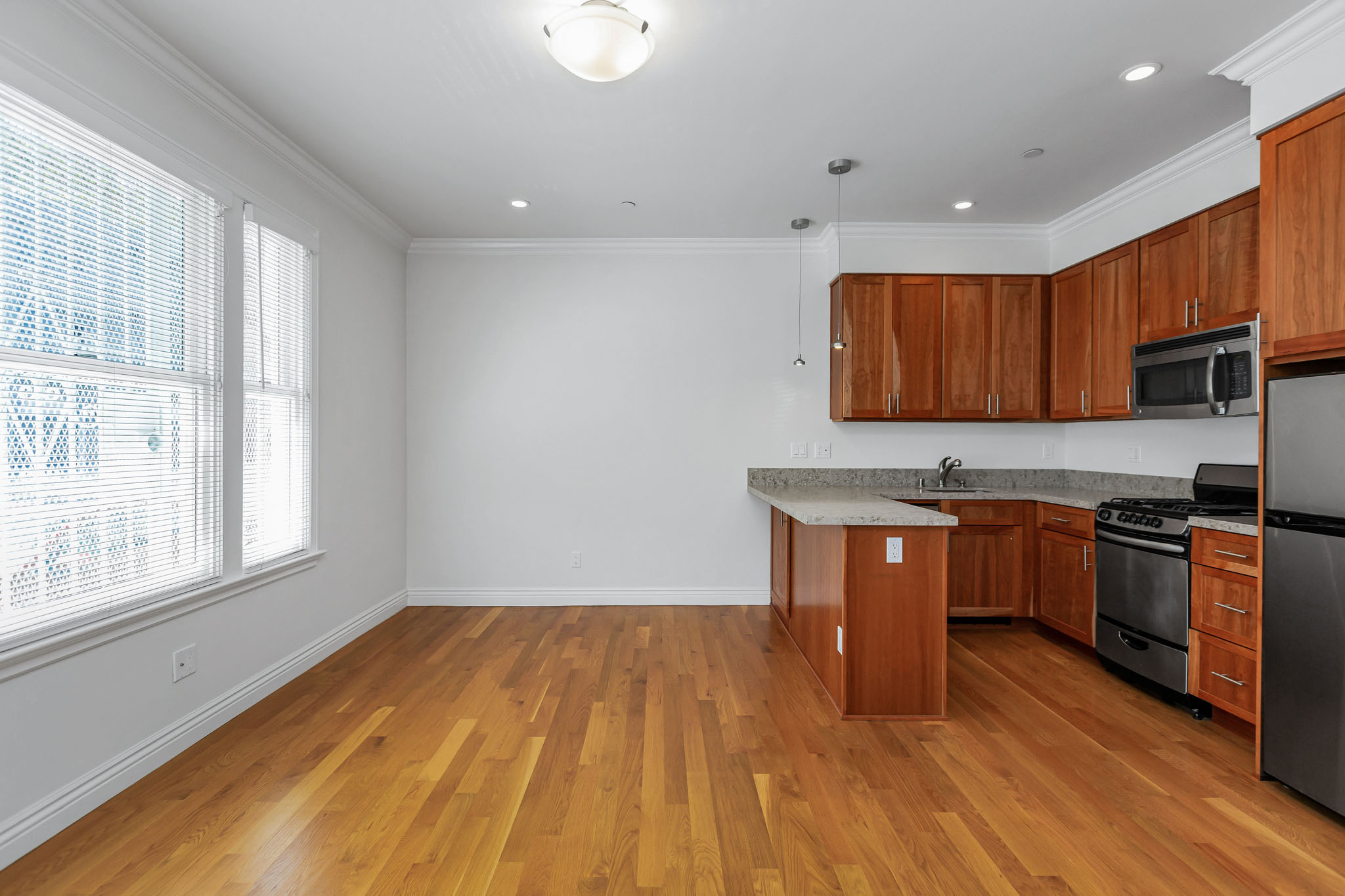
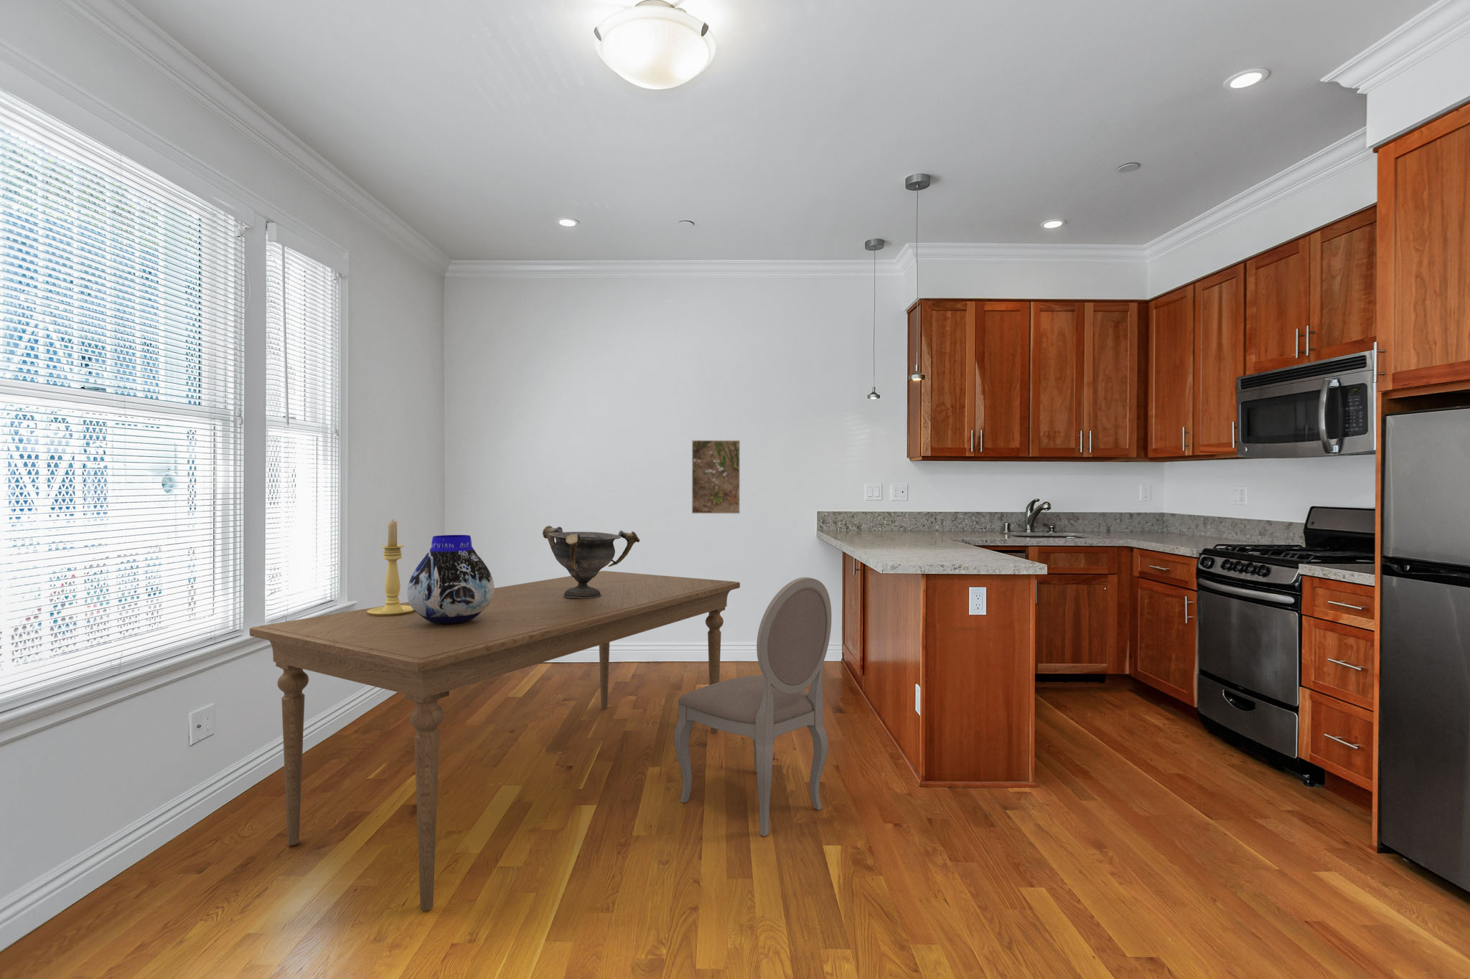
+ vase [407,534,495,623]
+ candle holder [367,519,414,616]
+ dining chair [673,577,832,837]
+ dining table [249,570,741,911]
+ decorative bowl [542,524,640,598]
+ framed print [691,439,741,515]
